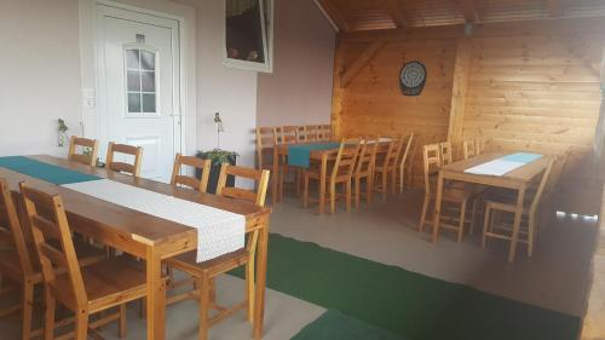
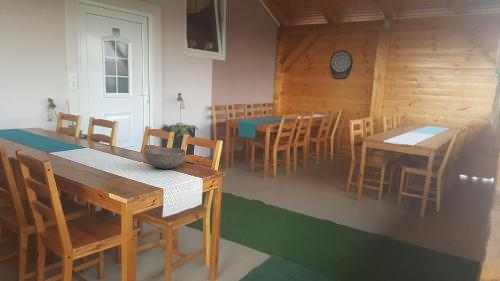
+ bowl [143,147,187,170]
